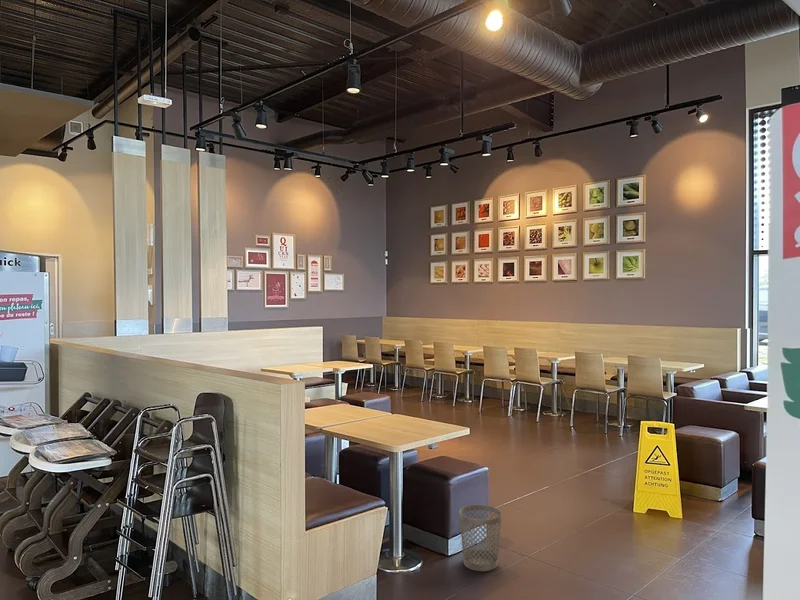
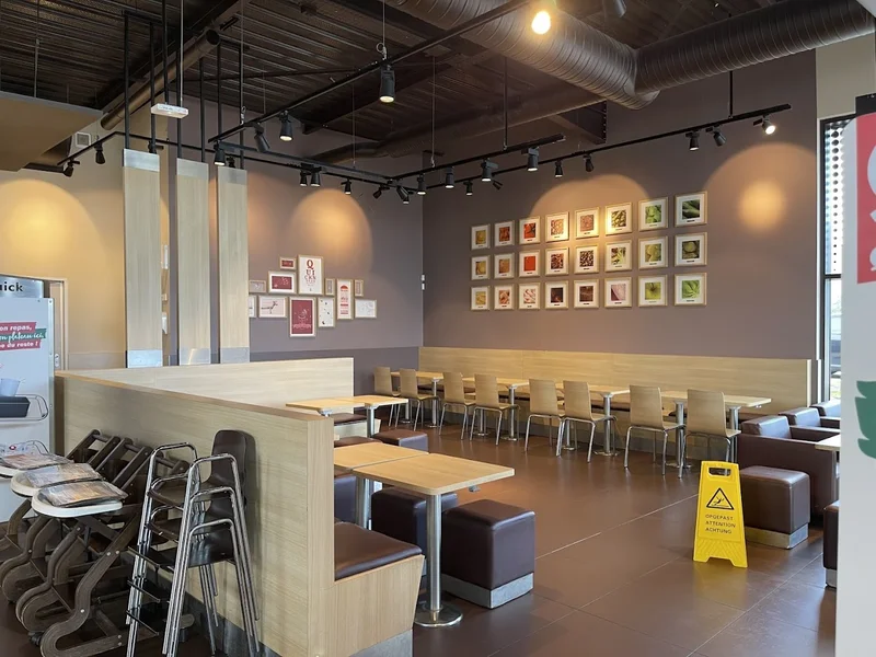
- wastebasket [458,504,503,572]
